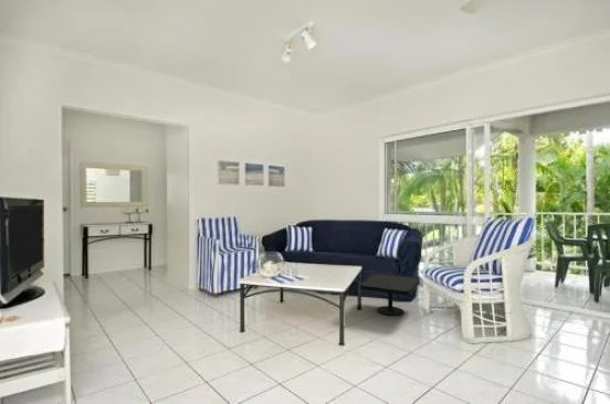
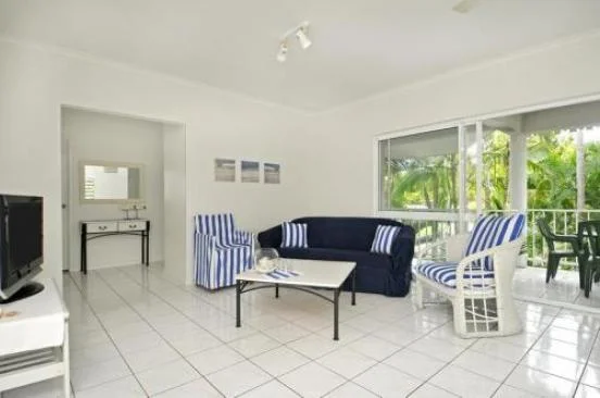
- side table [358,272,420,317]
